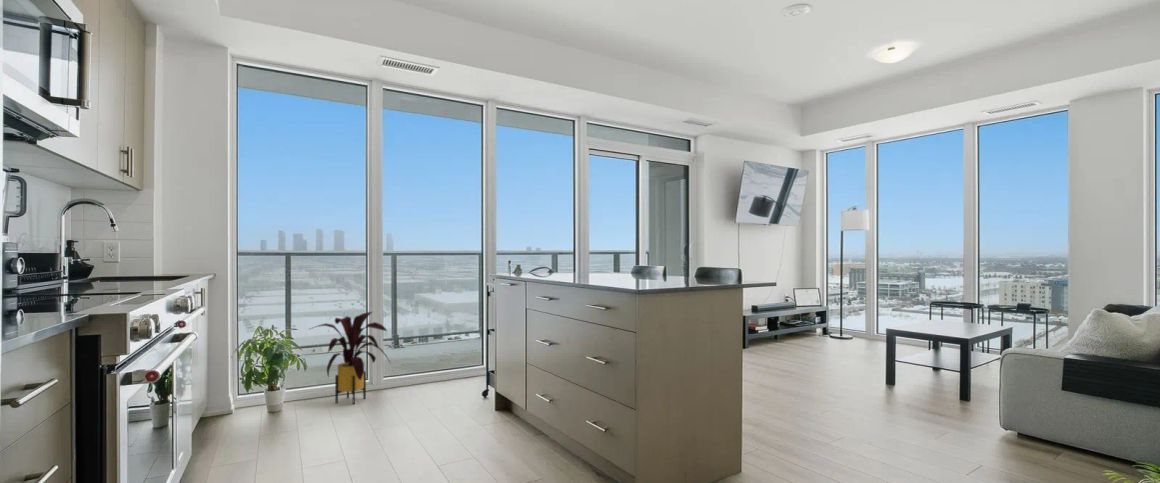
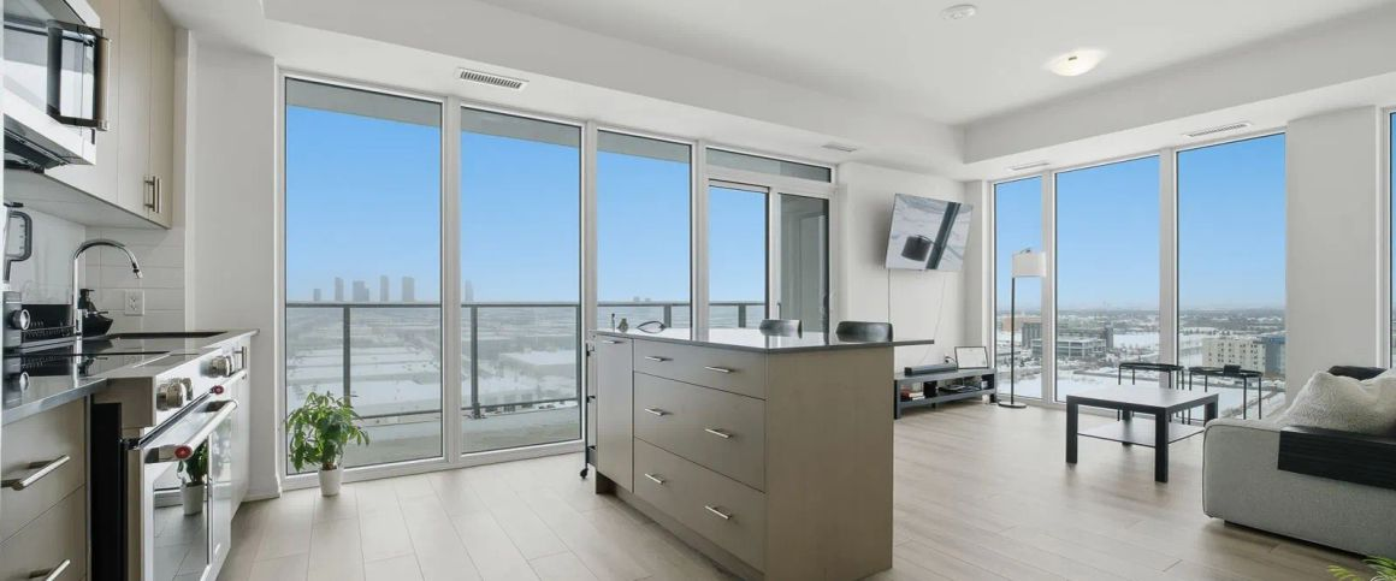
- house plant [309,311,392,405]
